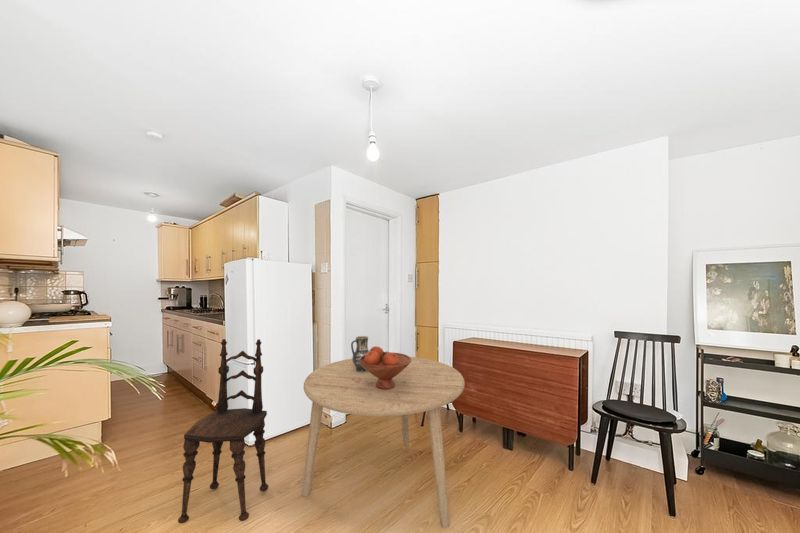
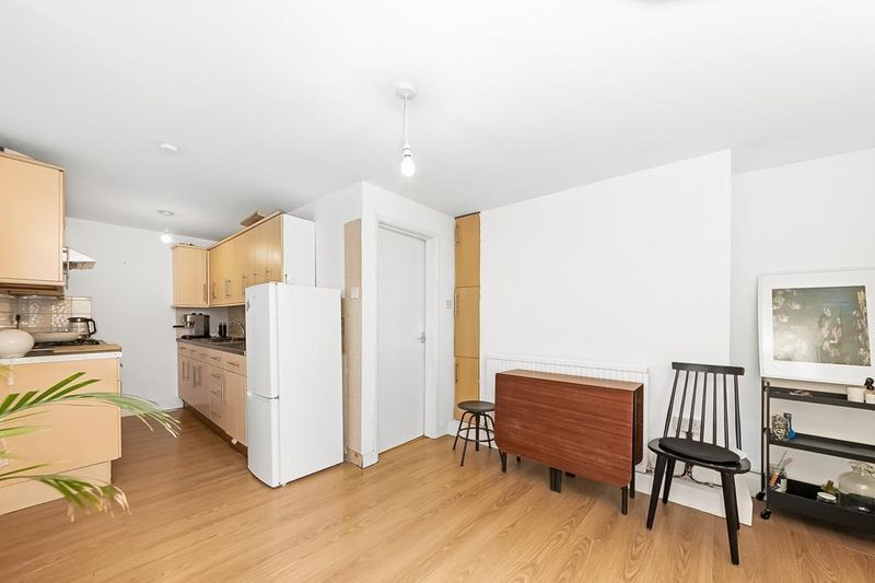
- fruit bowl [359,345,411,389]
- vase [350,335,370,372]
- dining table [301,356,466,529]
- dining chair [177,338,269,524]
